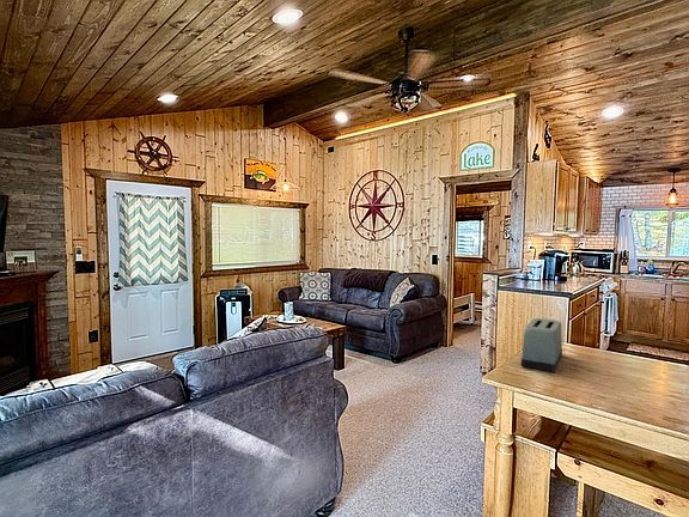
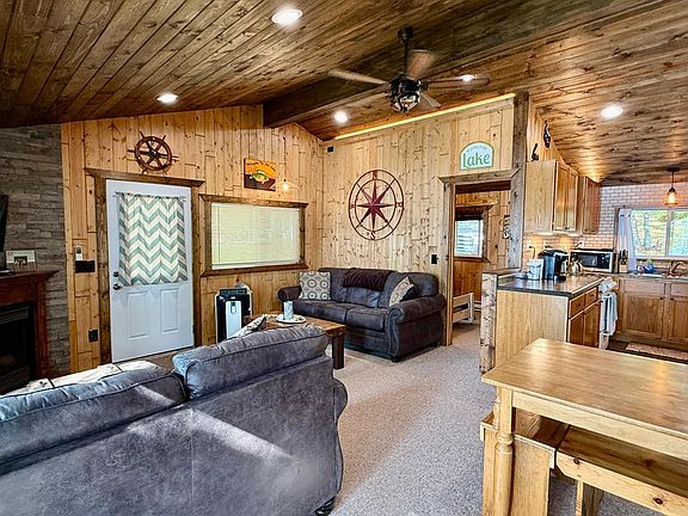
- toaster [519,317,563,373]
